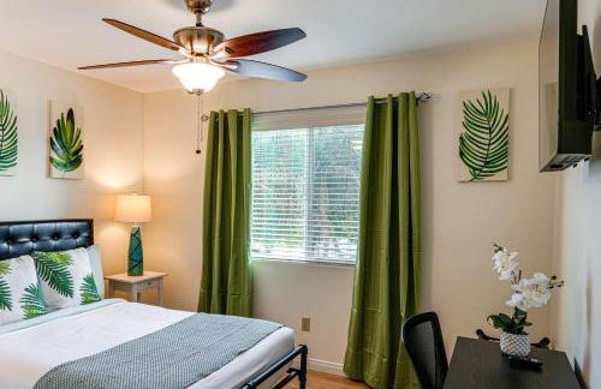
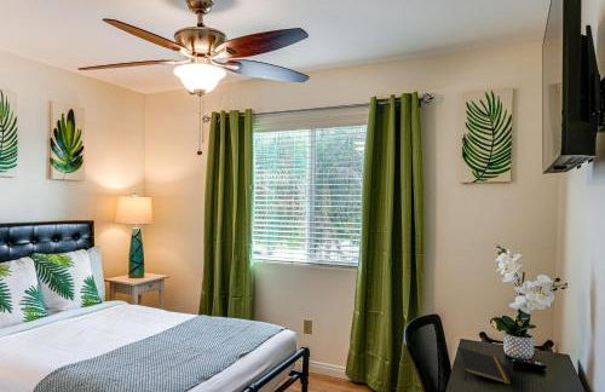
+ notepad [456,346,512,386]
